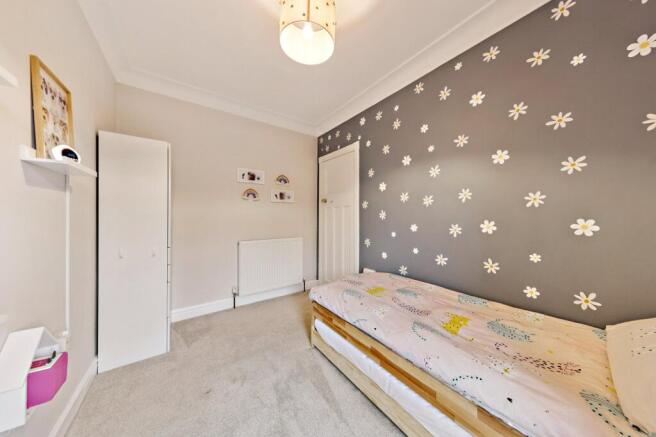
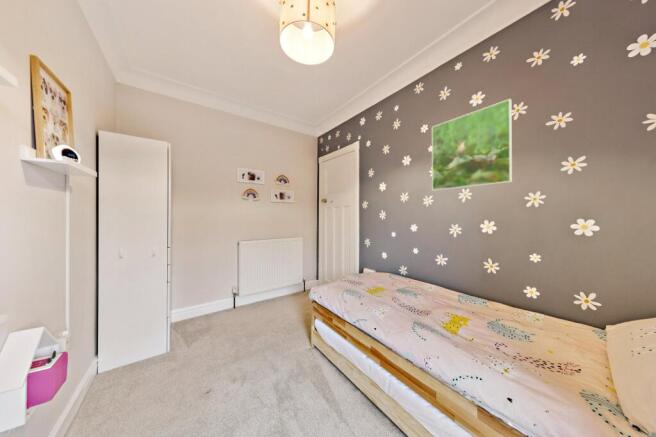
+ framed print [431,98,513,192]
